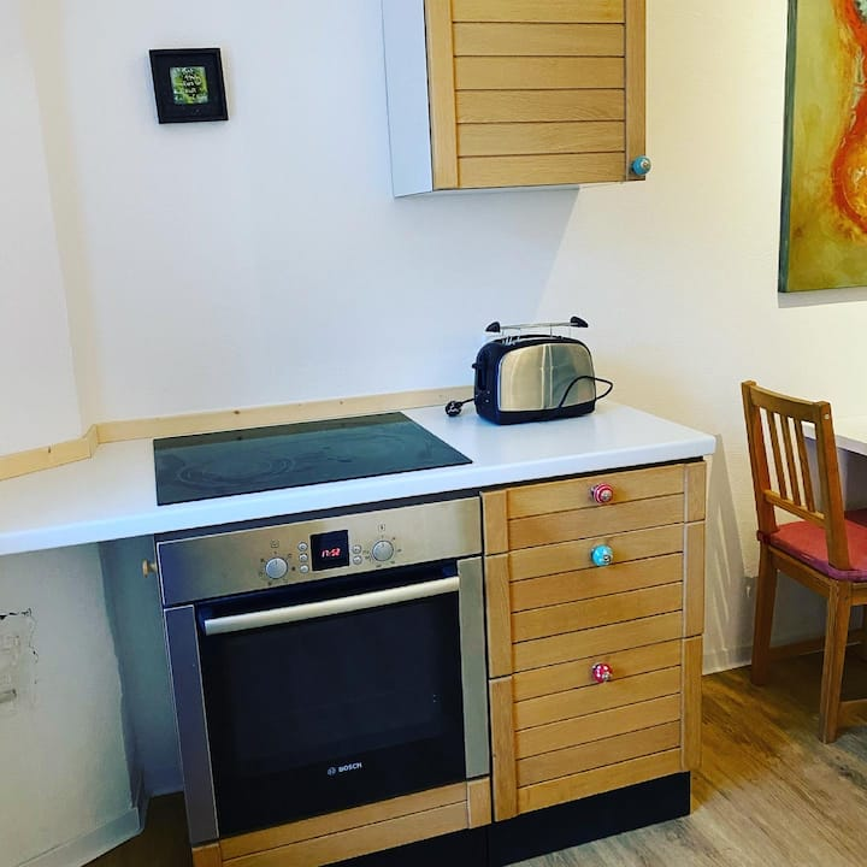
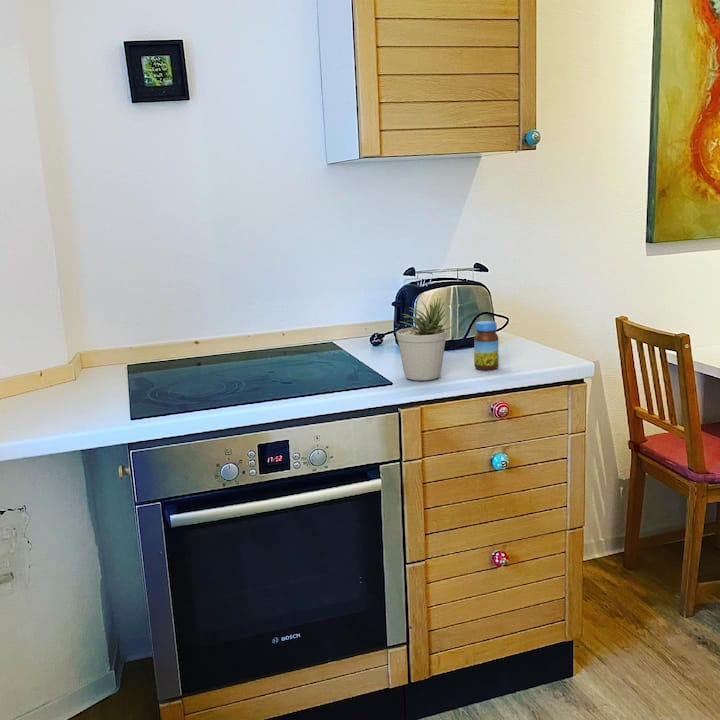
+ jar [473,320,500,371]
+ potted plant [395,296,453,382]
